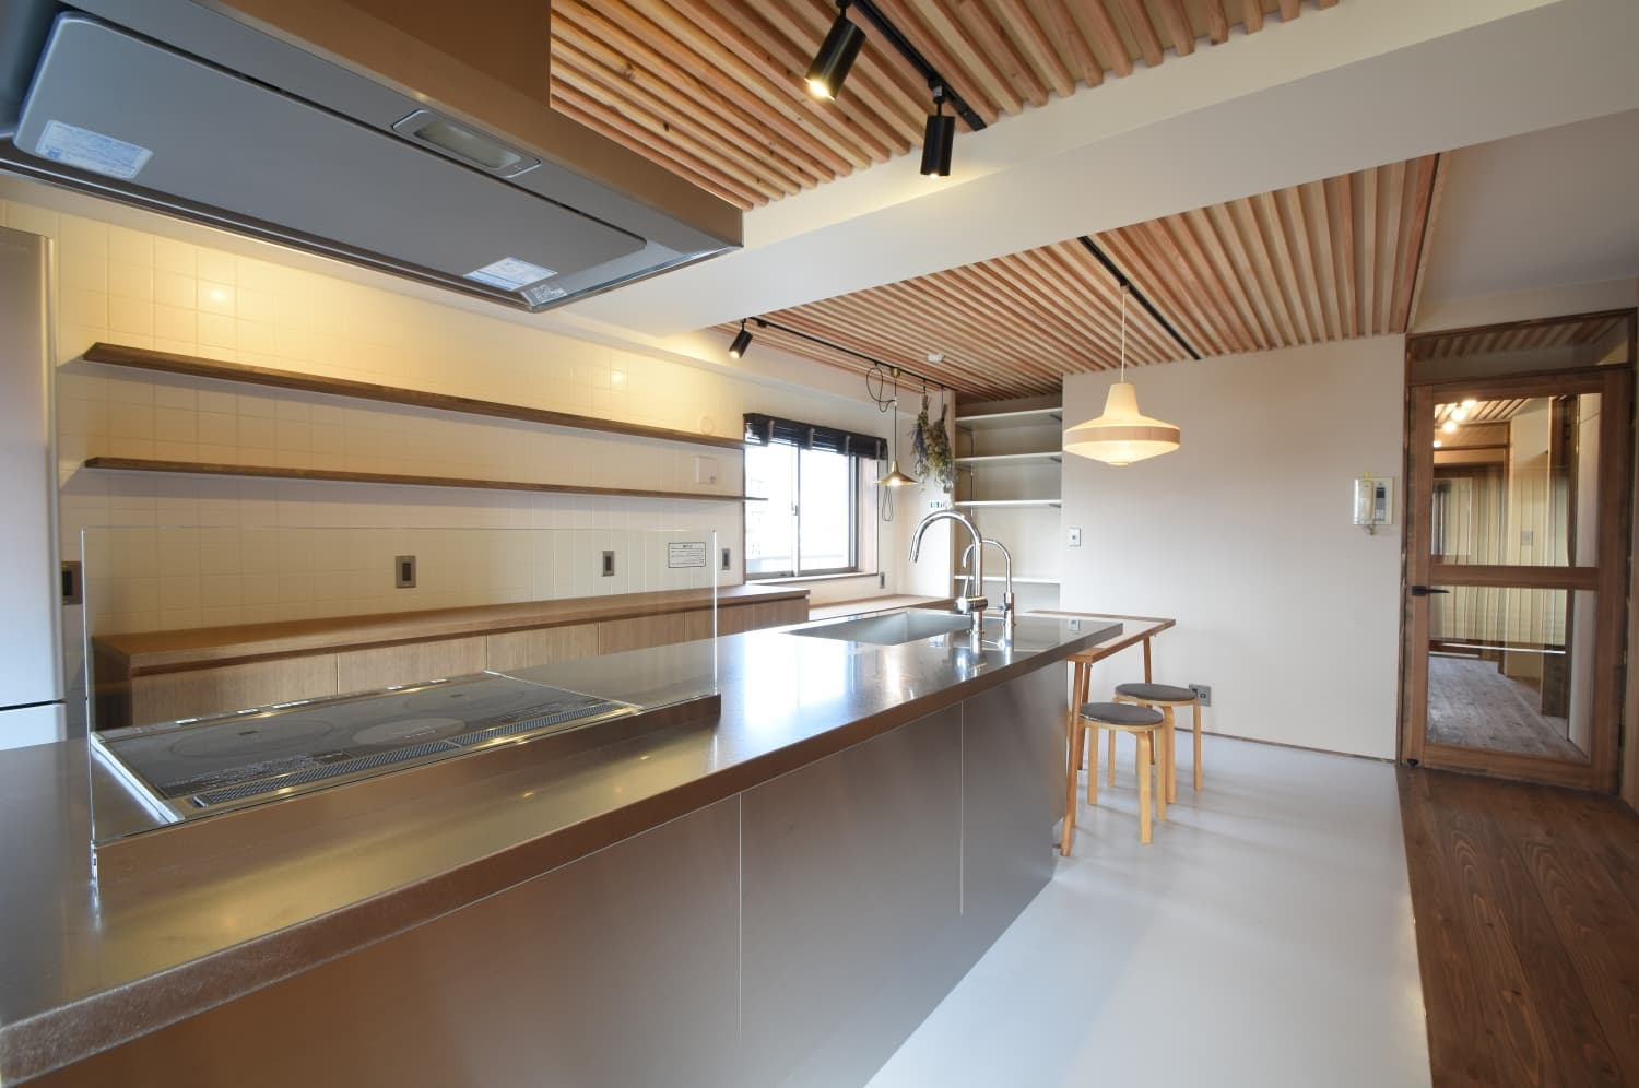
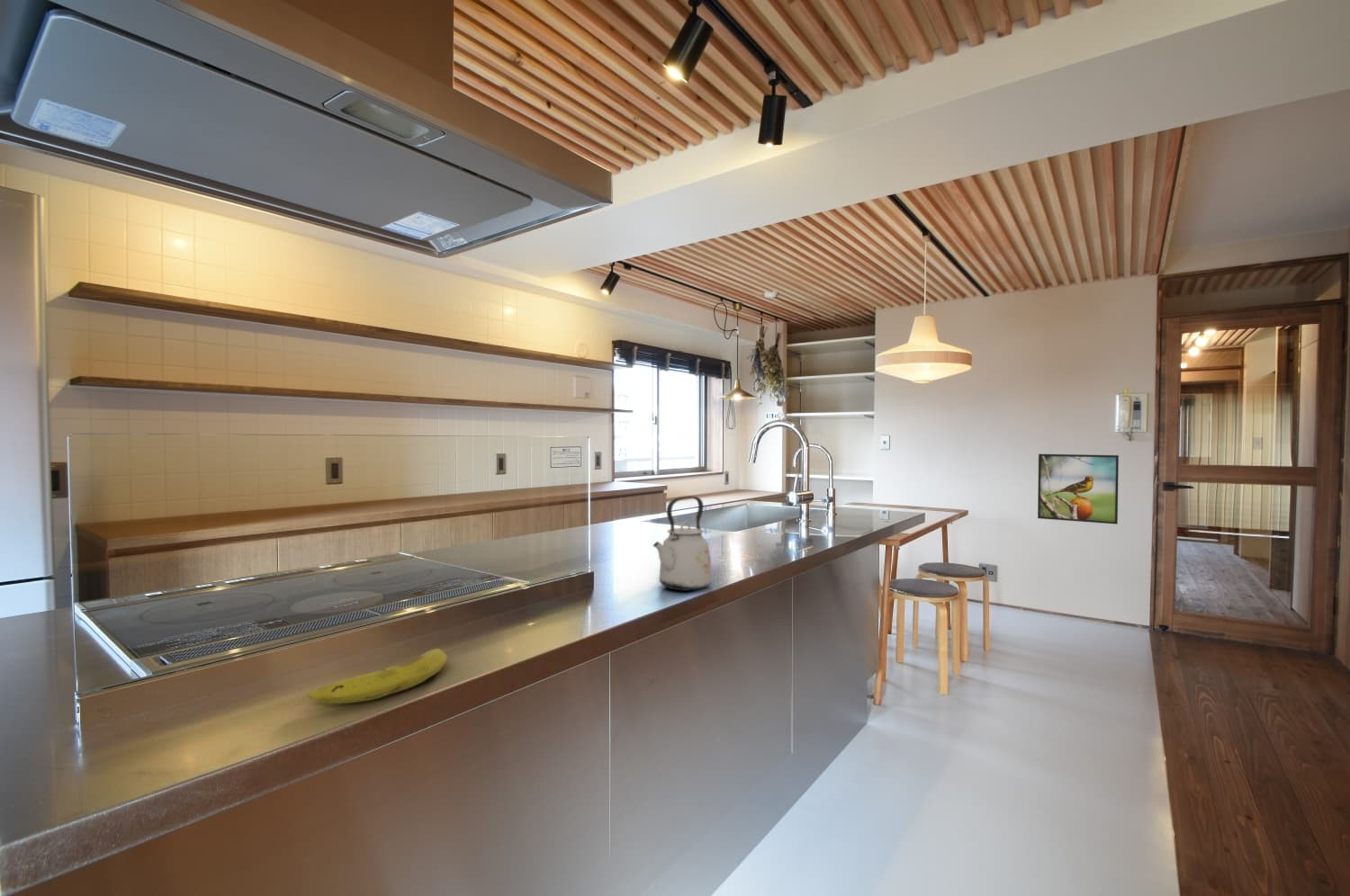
+ kettle [652,495,713,592]
+ fruit [306,648,448,704]
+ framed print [1037,453,1120,525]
